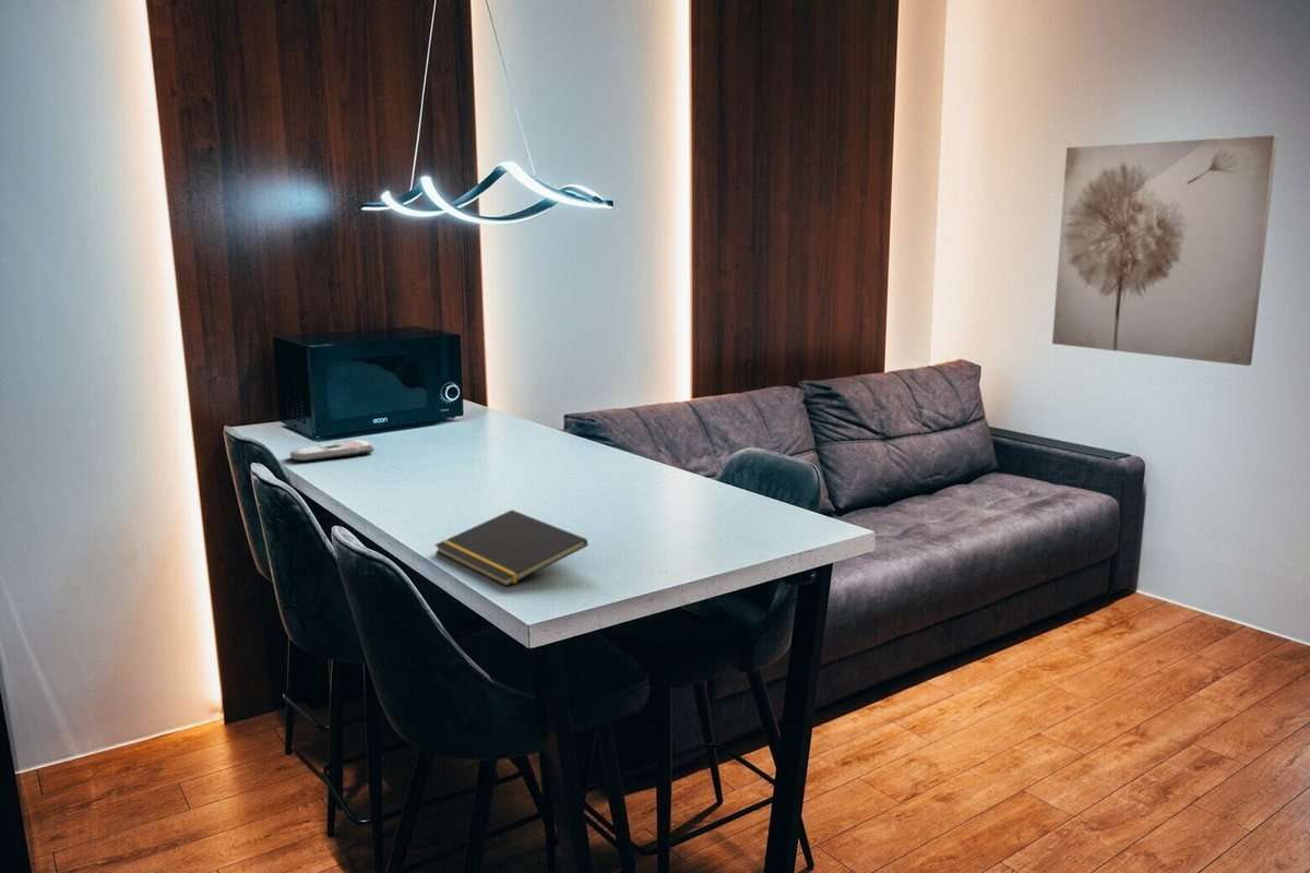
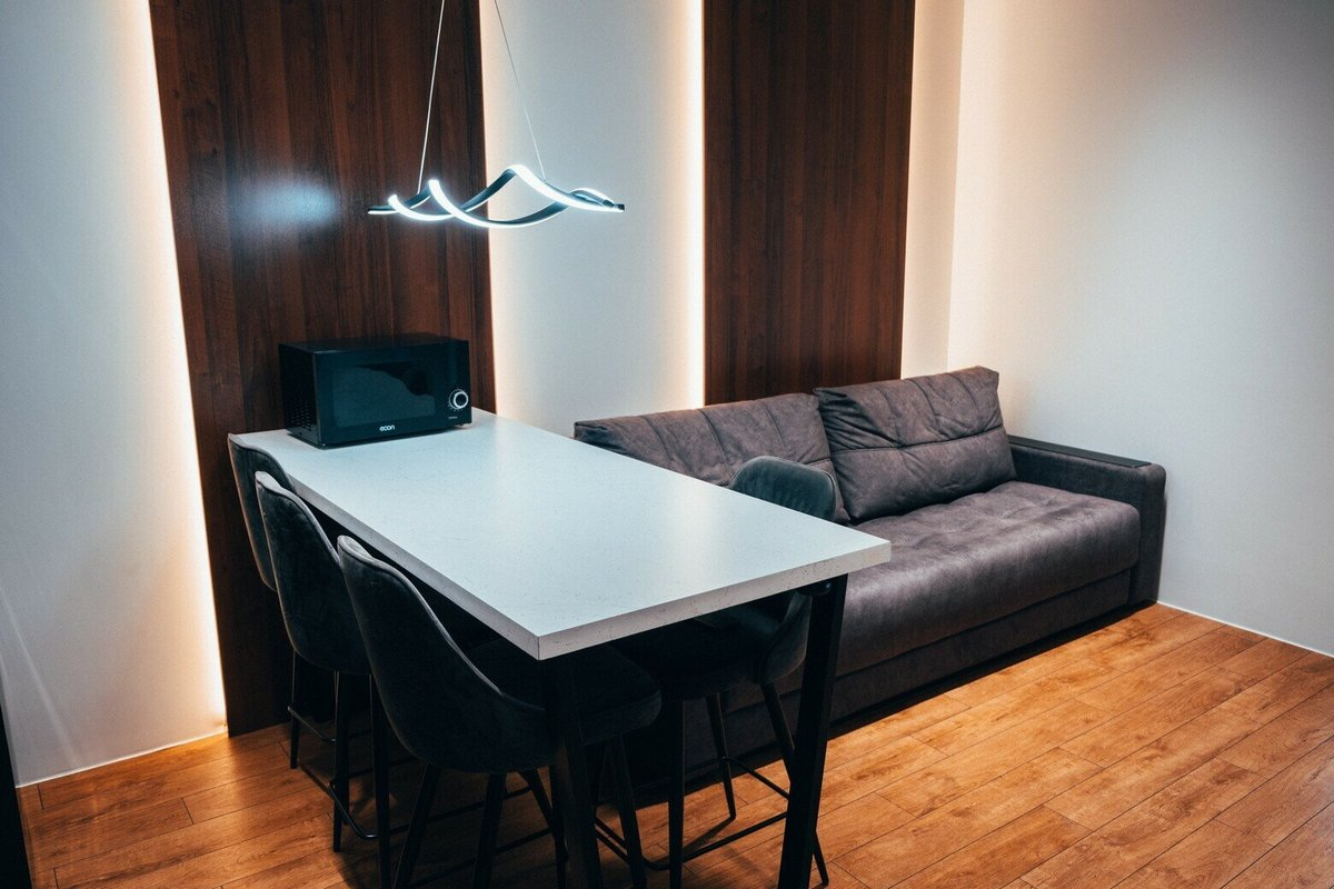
- notepad [433,509,588,587]
- wall art [1051,134,1279,367]
- remote control [289,439,376,463]
